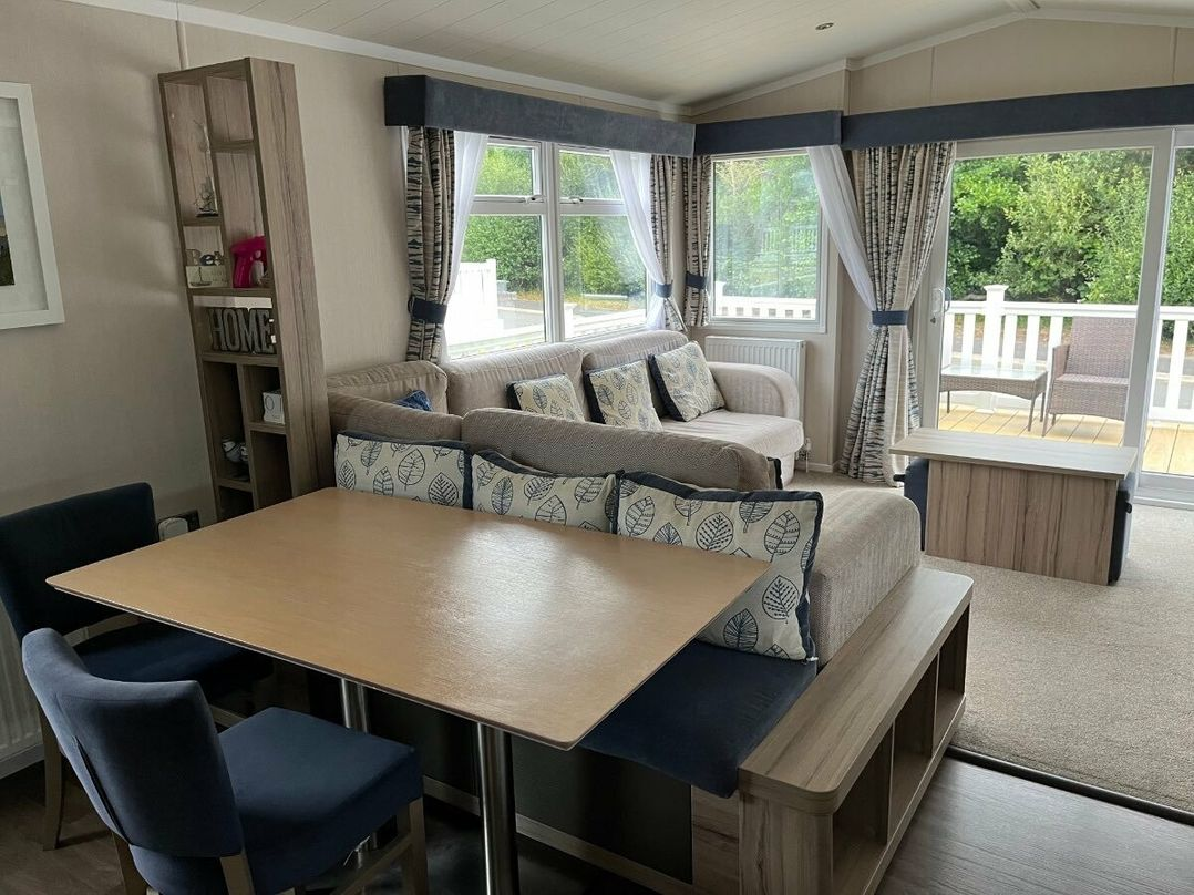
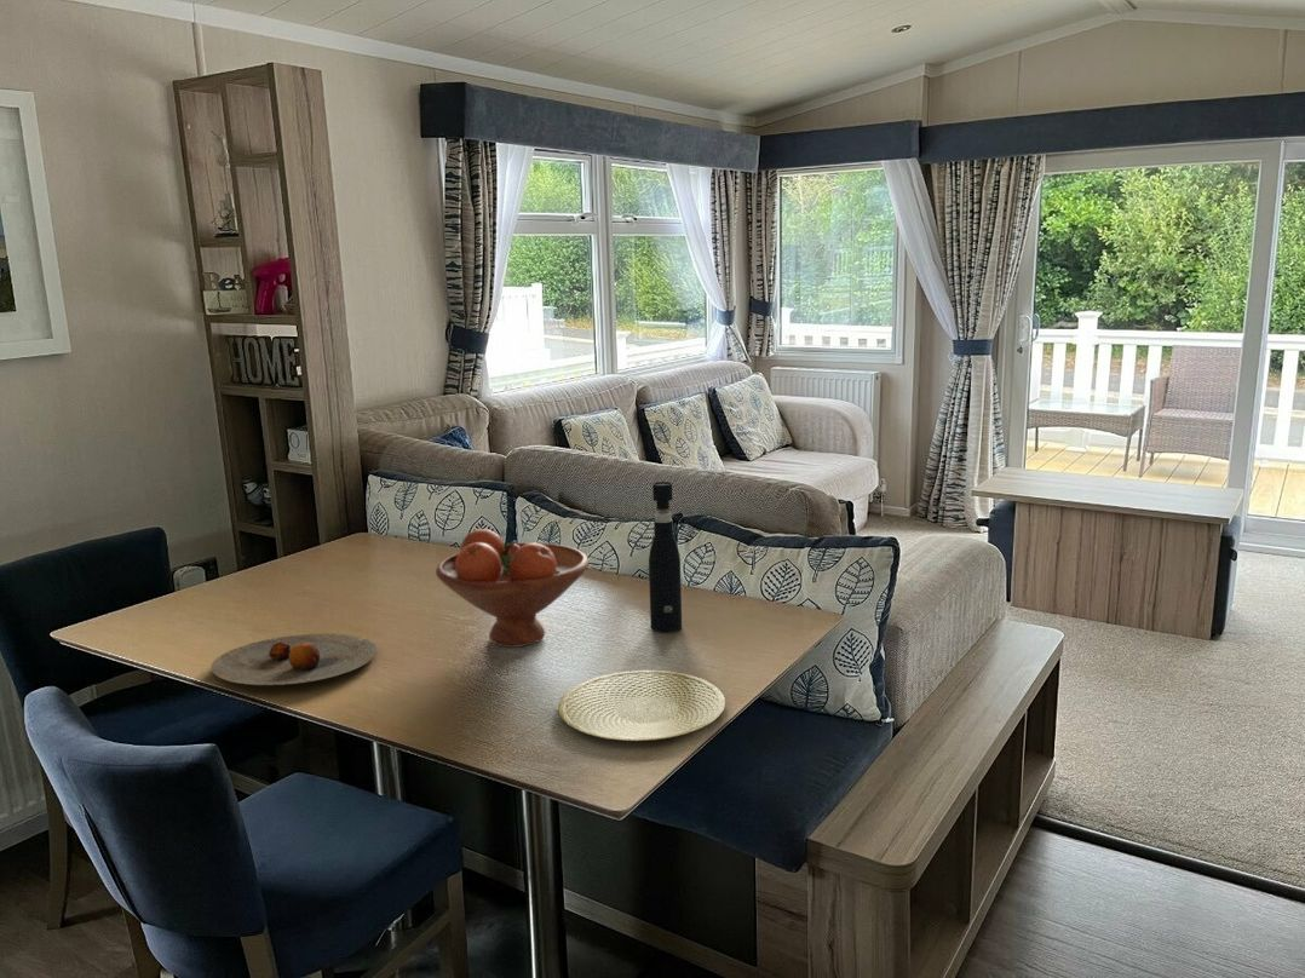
+ pepper grinder [648,481,683,633]
+ plate [557,669,726,742]
+ plate [211,632,379,686]
+ fruit bowl [435,528,590,648]
